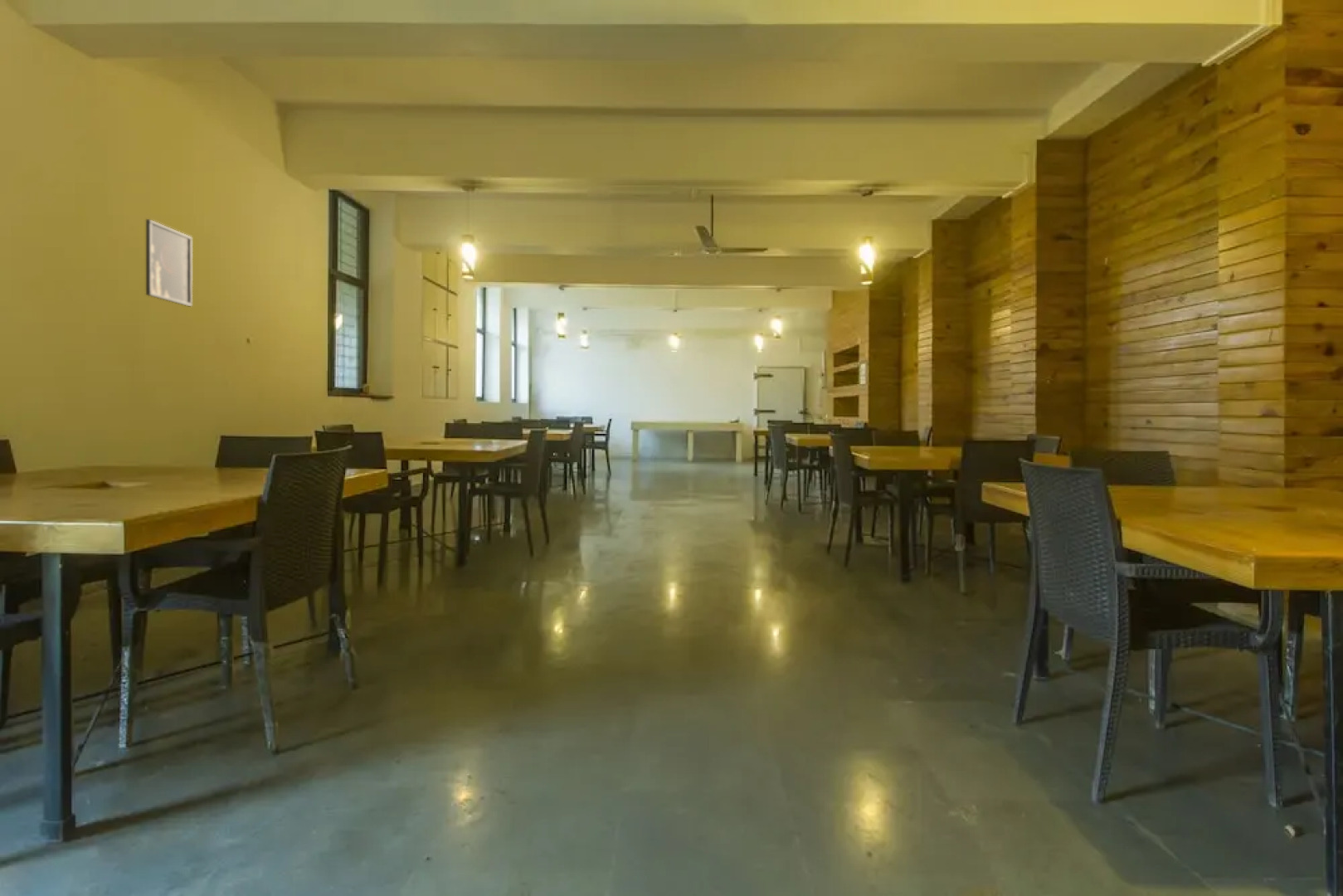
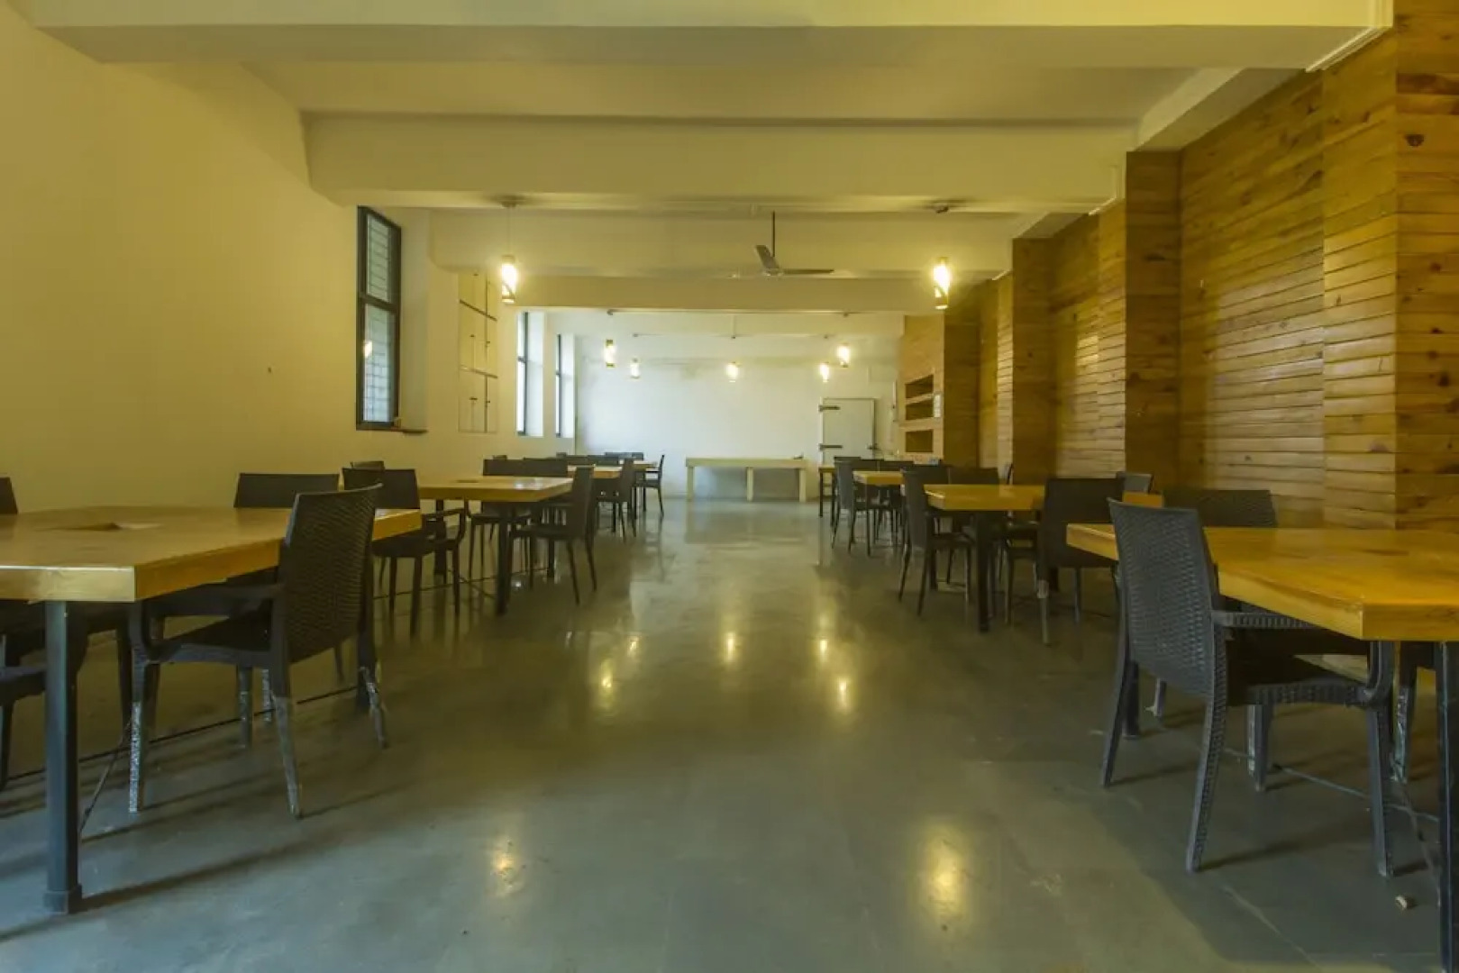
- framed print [145,218,192,308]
